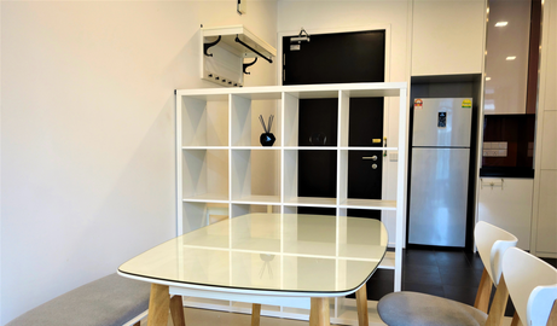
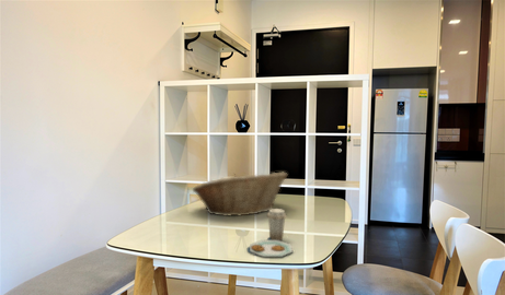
+ fruit basket [192,172,288,217]
+ plate [246,208,294,258]
